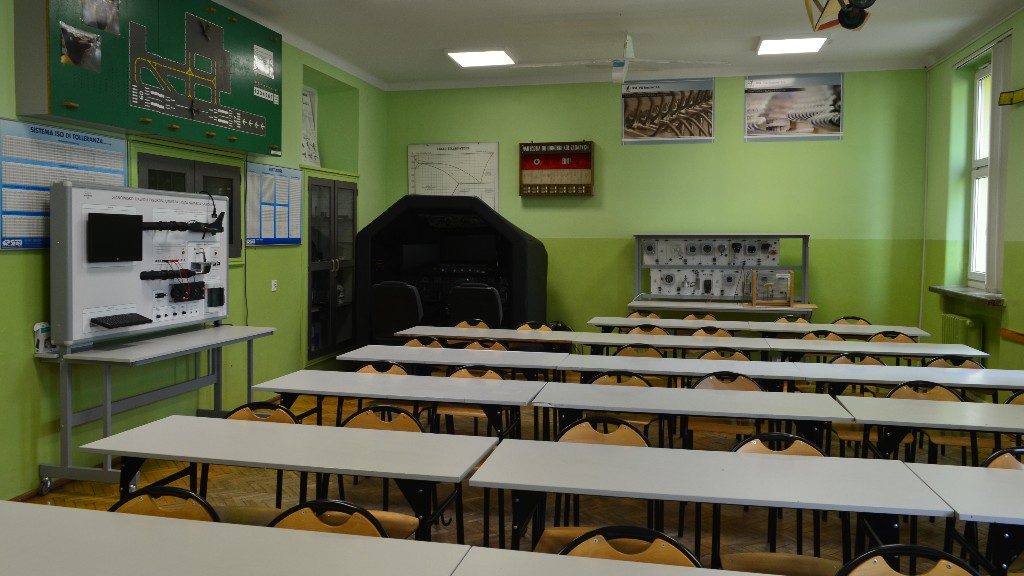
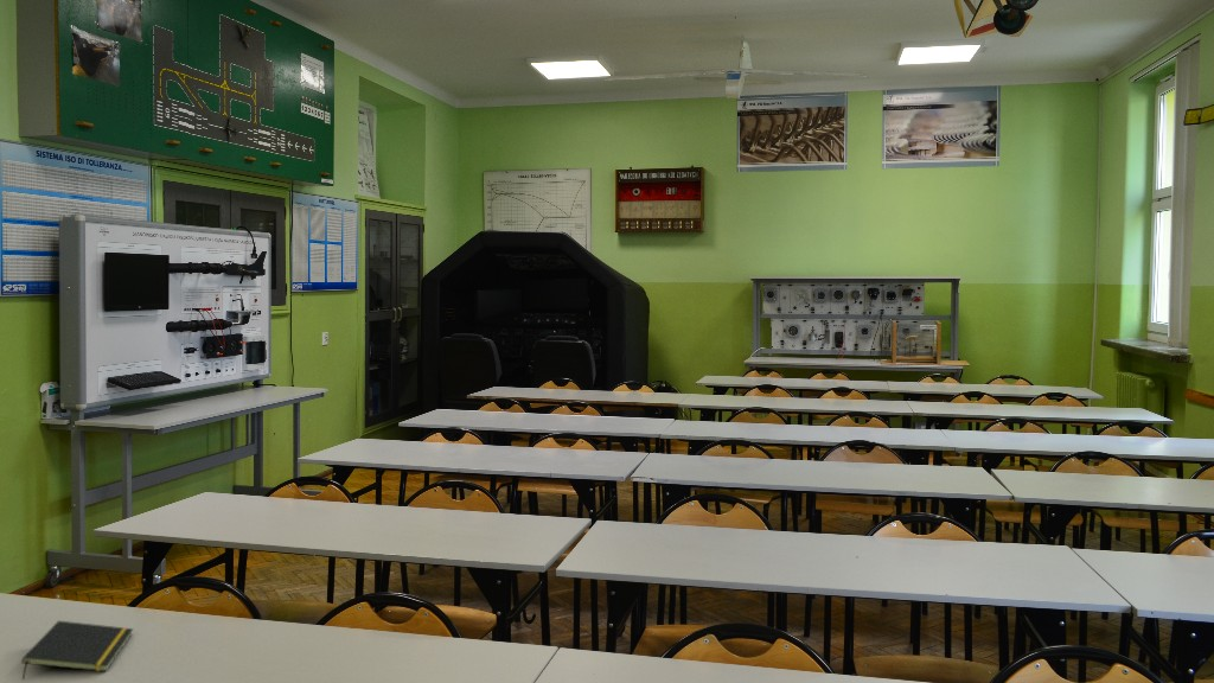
+ notepad [20,620,134,681]
